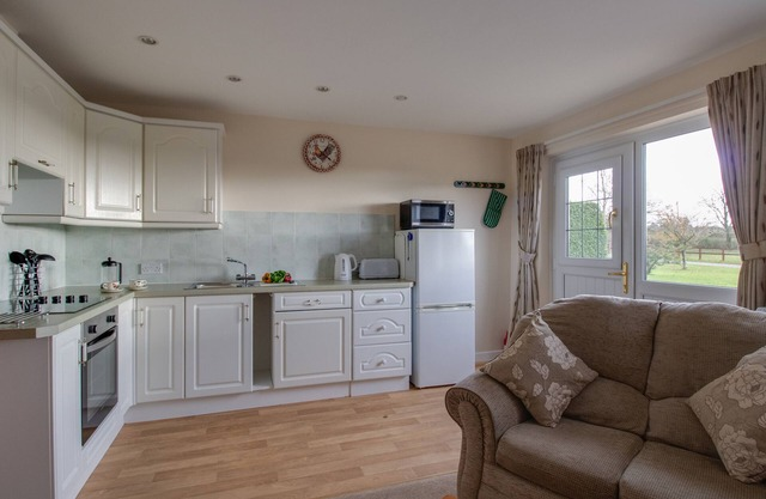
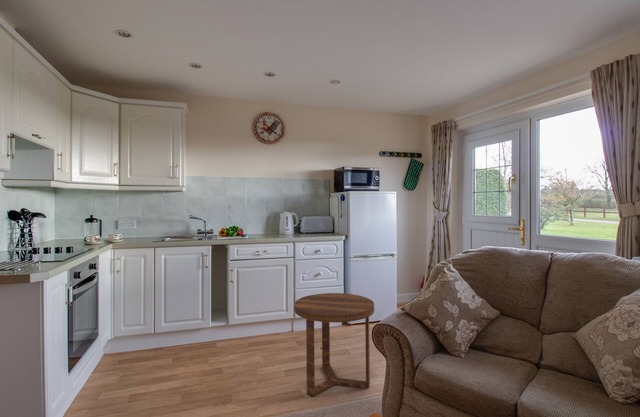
+ side table [294,292,375,398]
